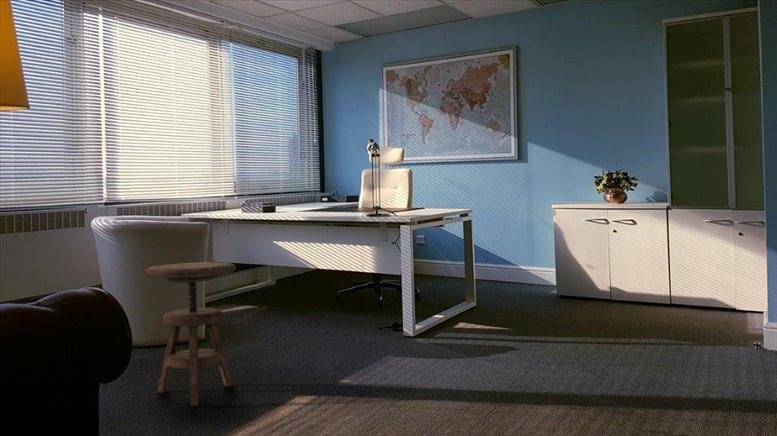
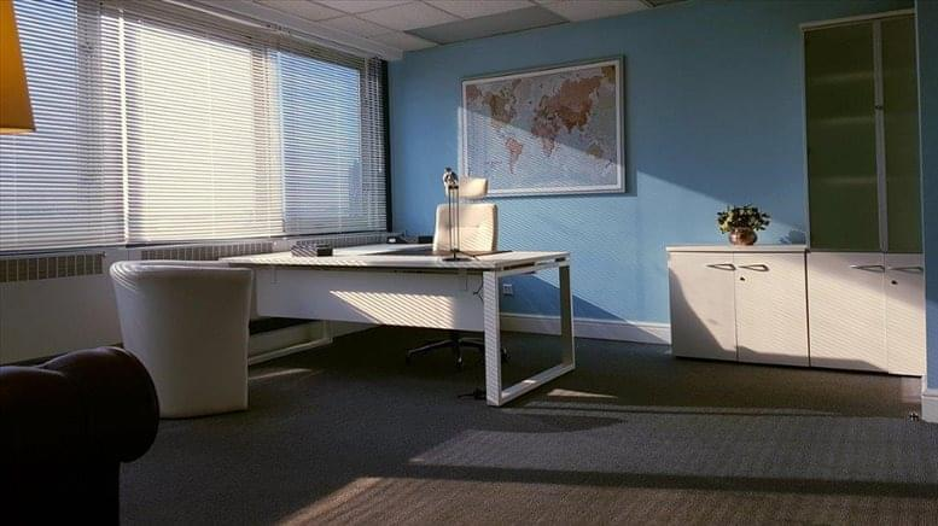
- side table [145,261,237,407]
